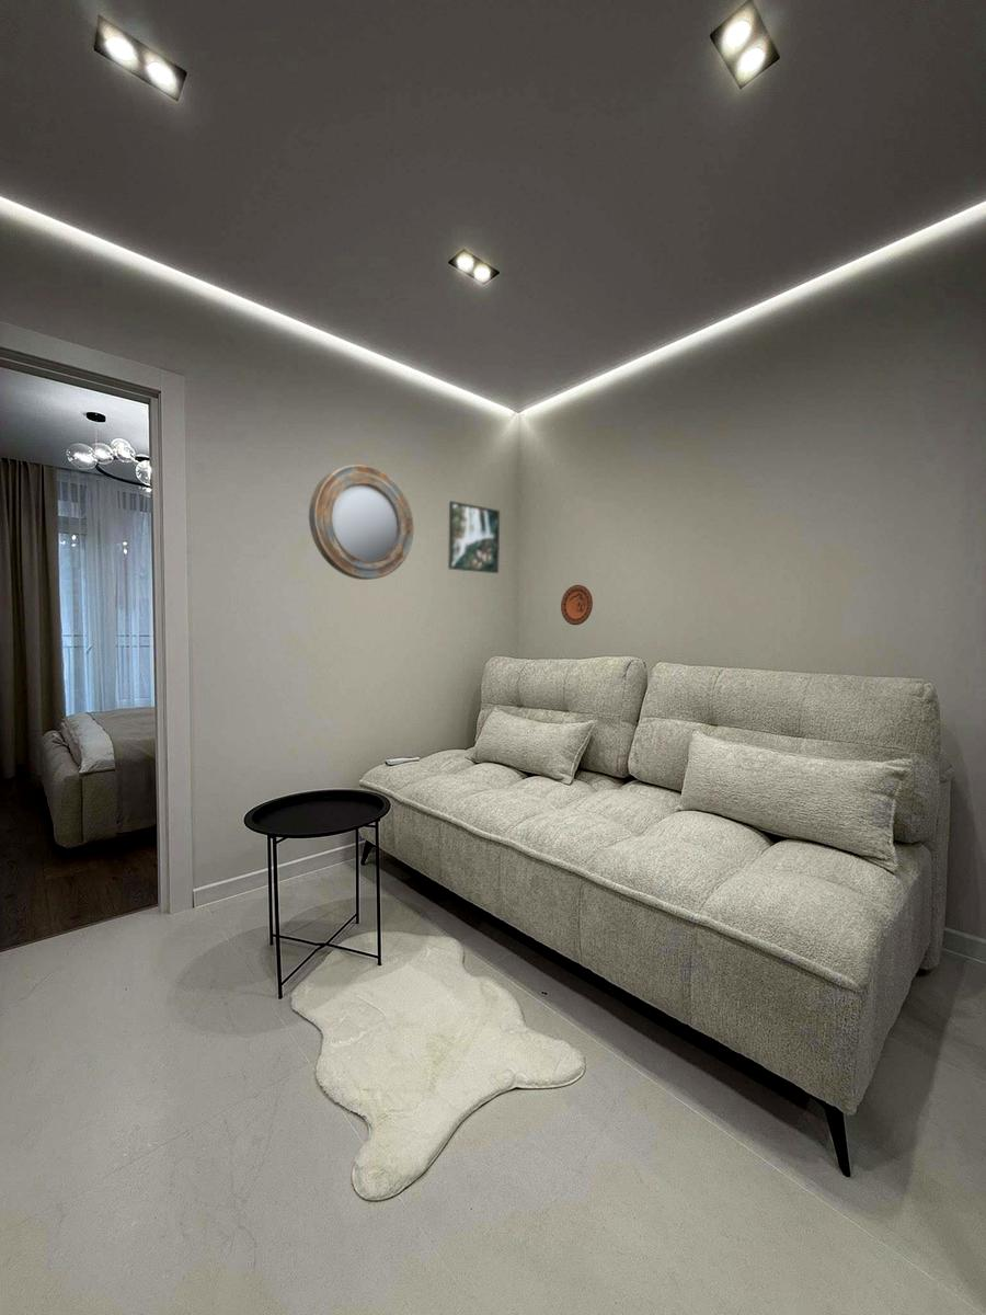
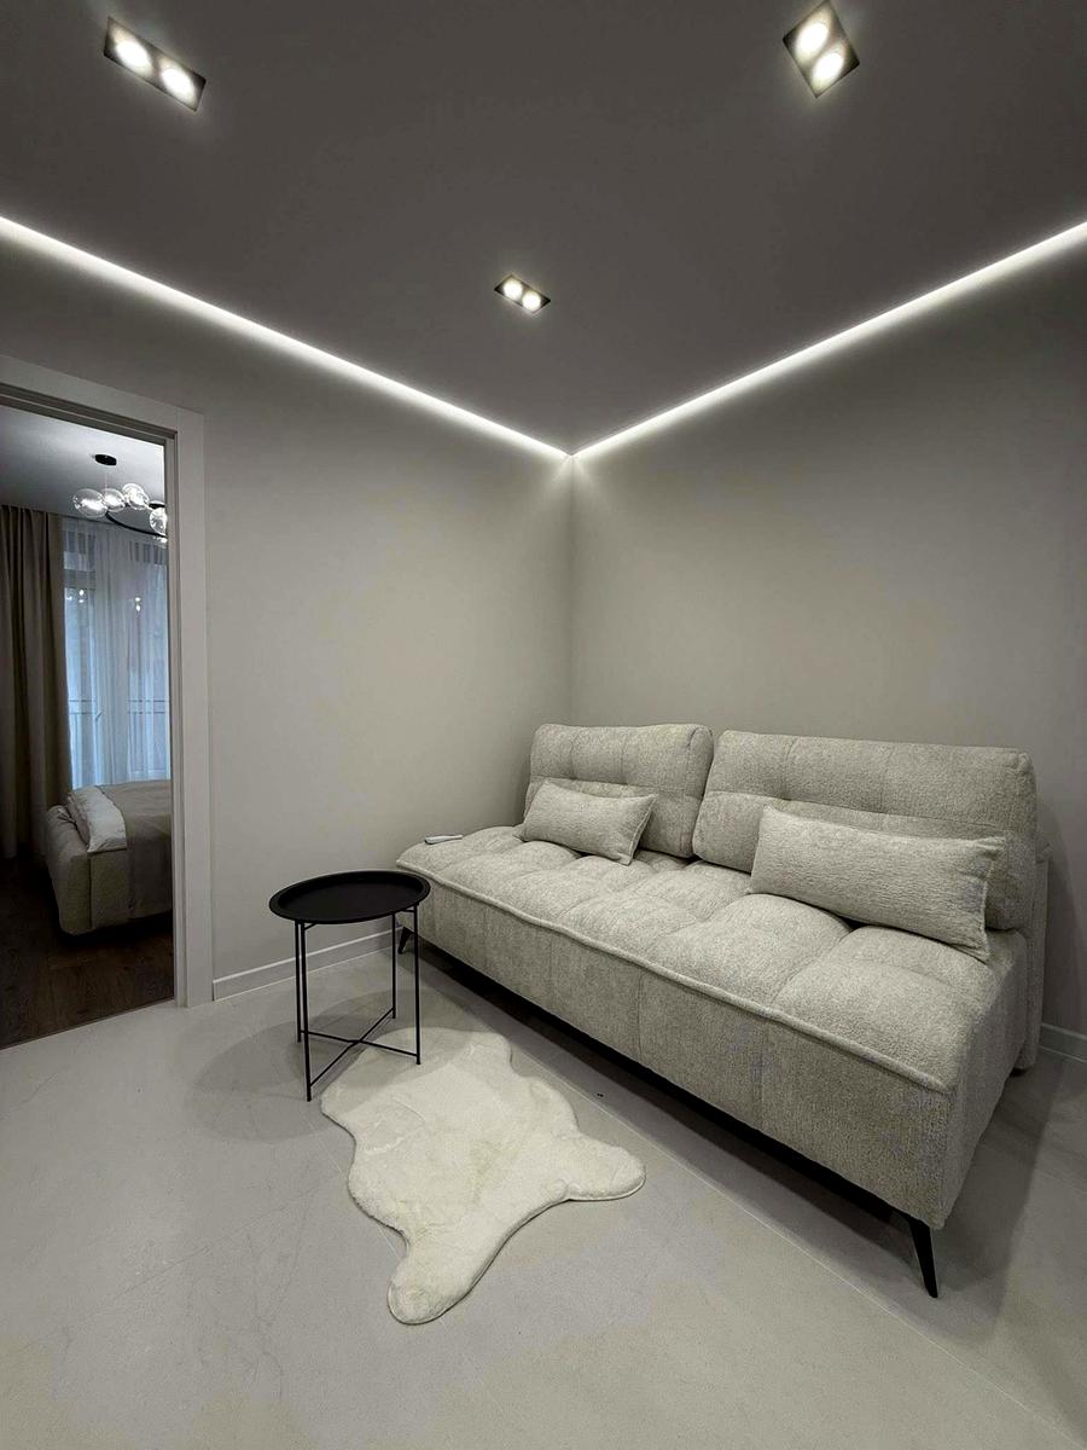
- home mirror [308,464,414,581]
- decorative plate [560,584,594,626]
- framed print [447,500,501,574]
